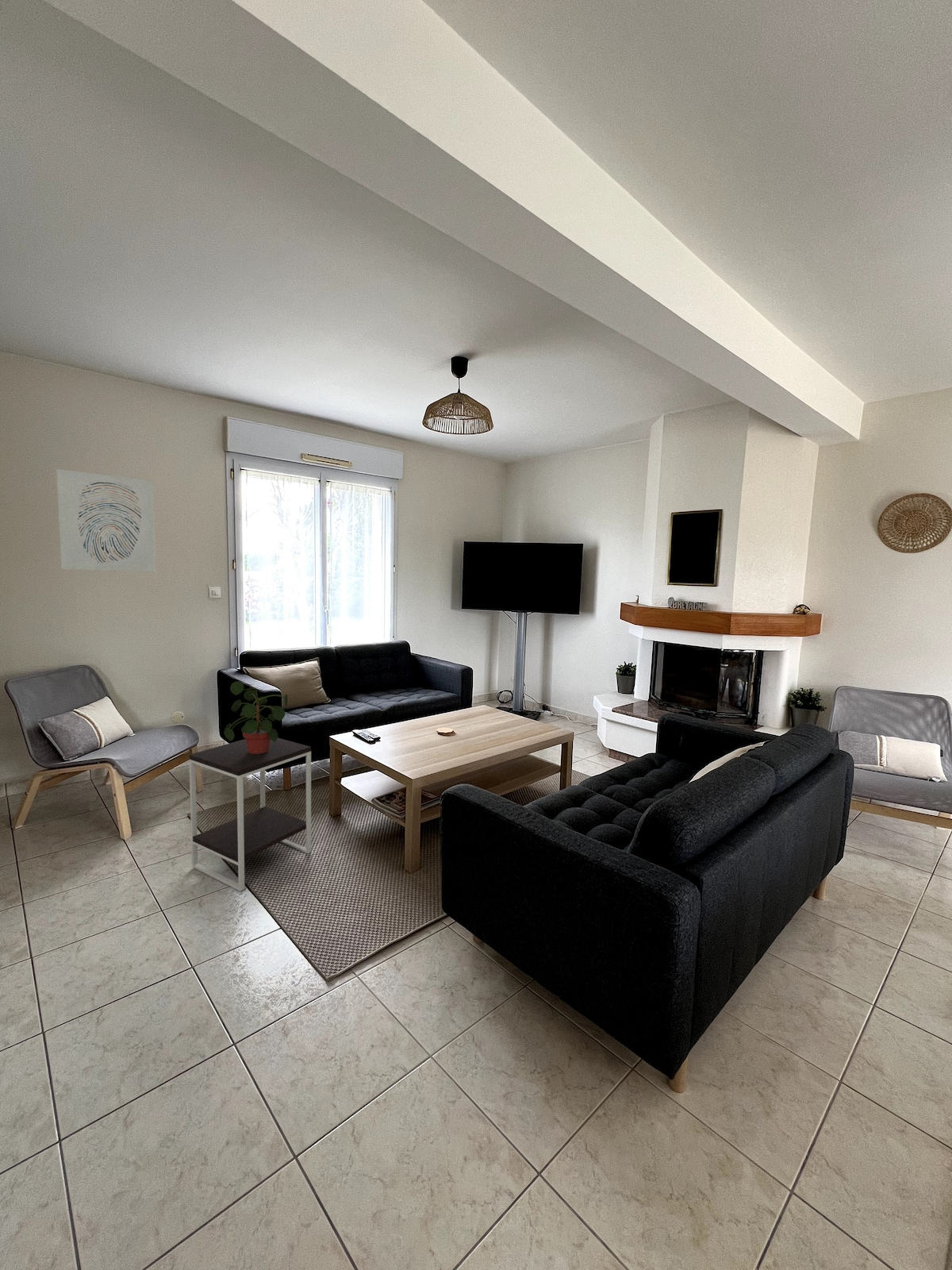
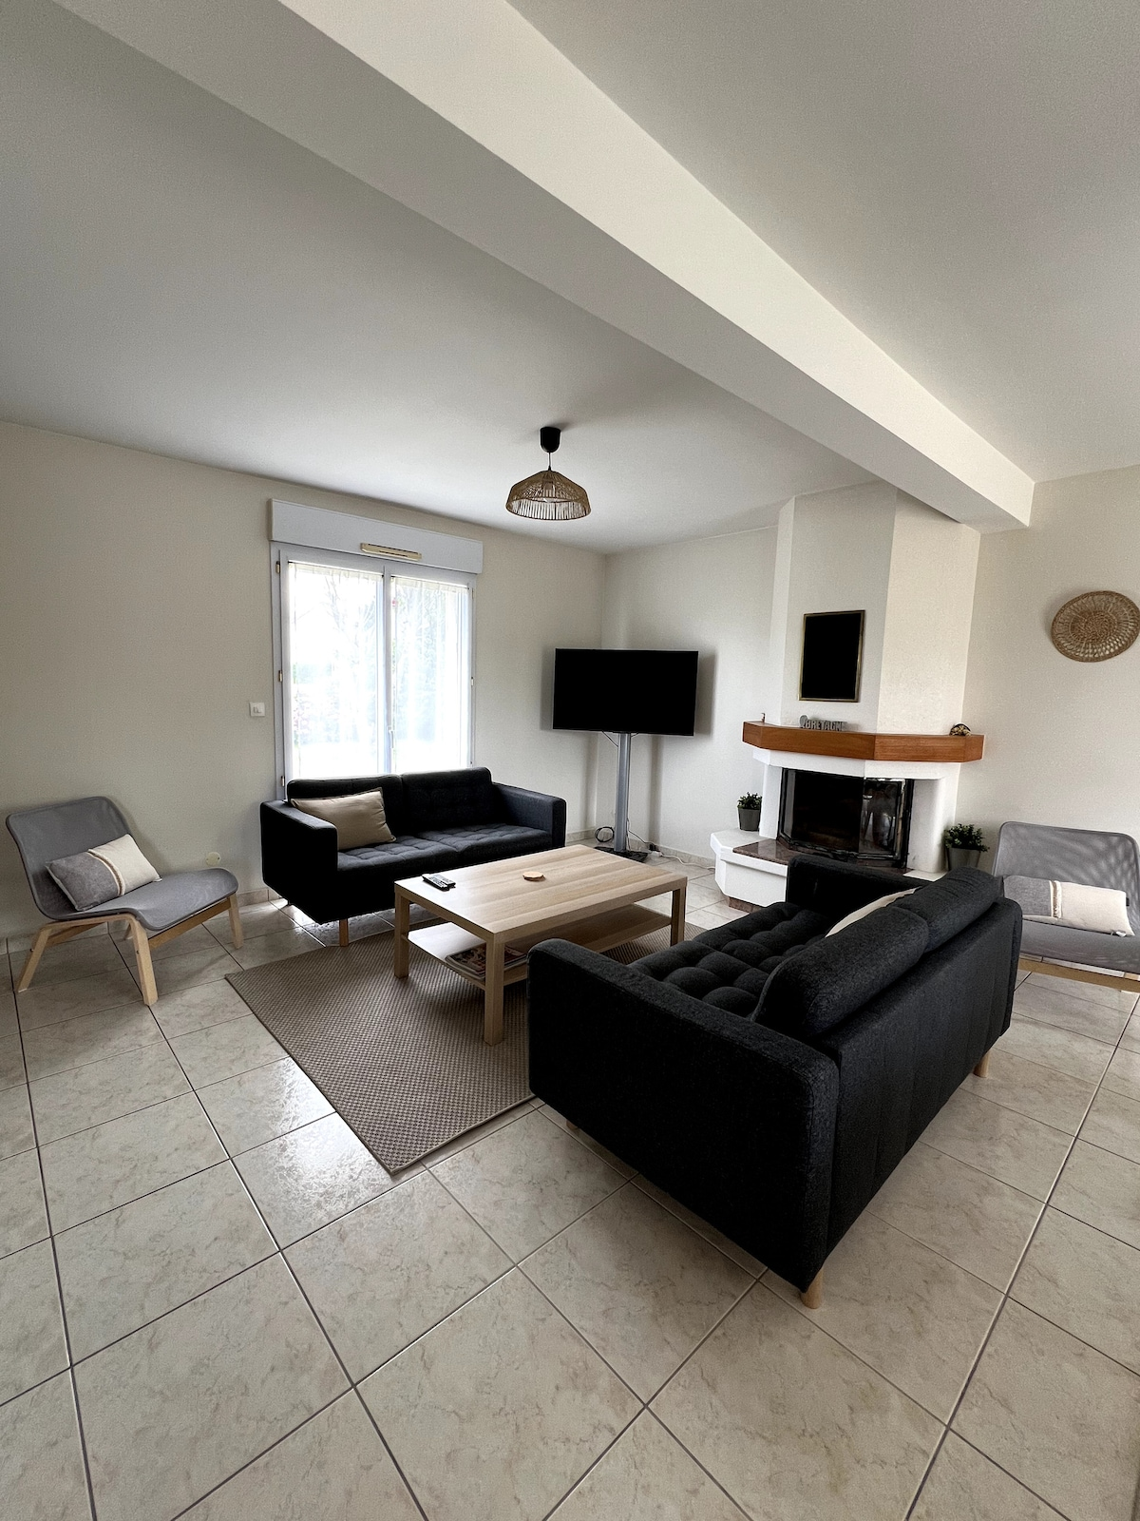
- wall art [56,468,156,572]
- side table [188,737,312,892]
- potted plant [223,680,288,755]
